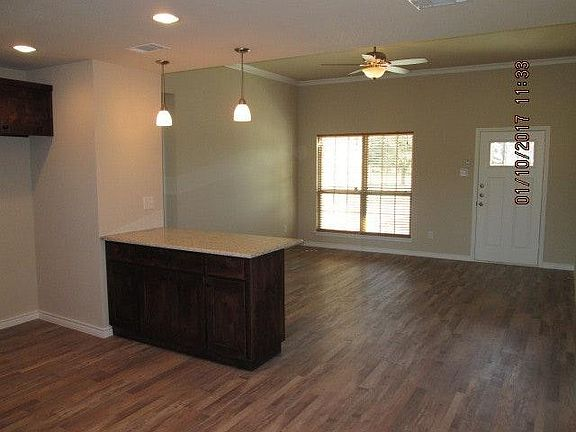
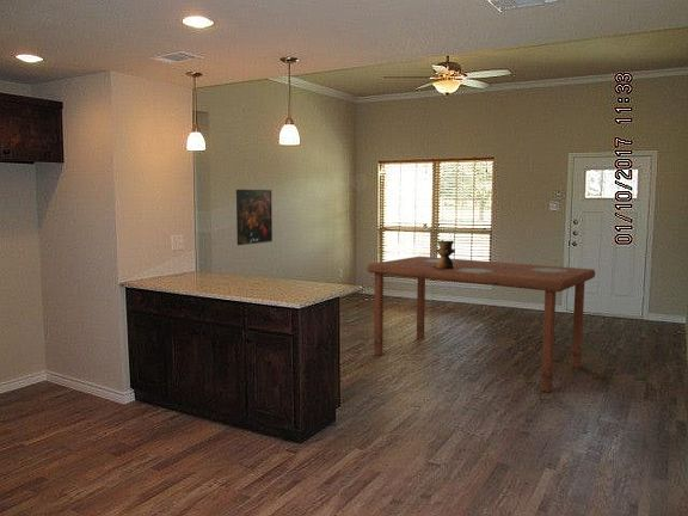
+ table [367,256,596,393]
+ ceramic vessel [432,239,456,270]
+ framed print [235,189,274,246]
